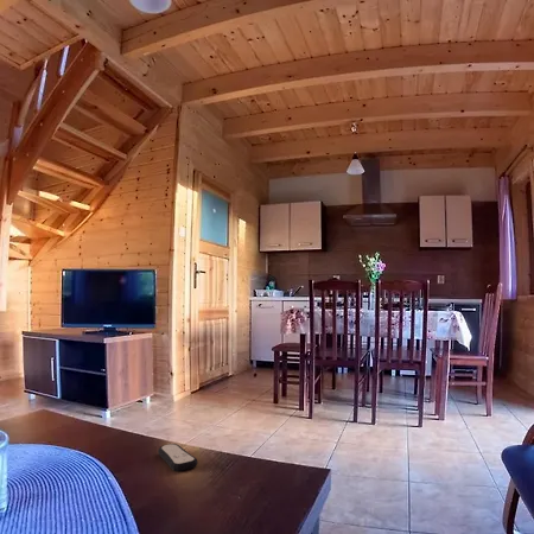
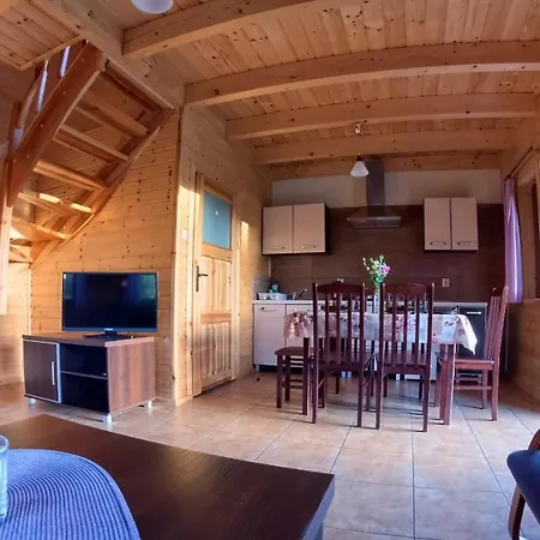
- remote control [157,443,199,472]
